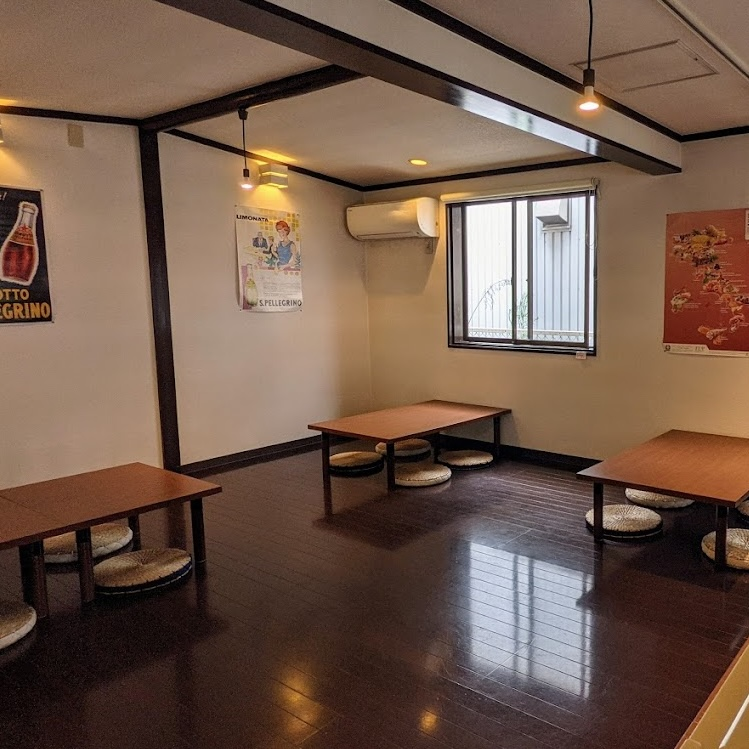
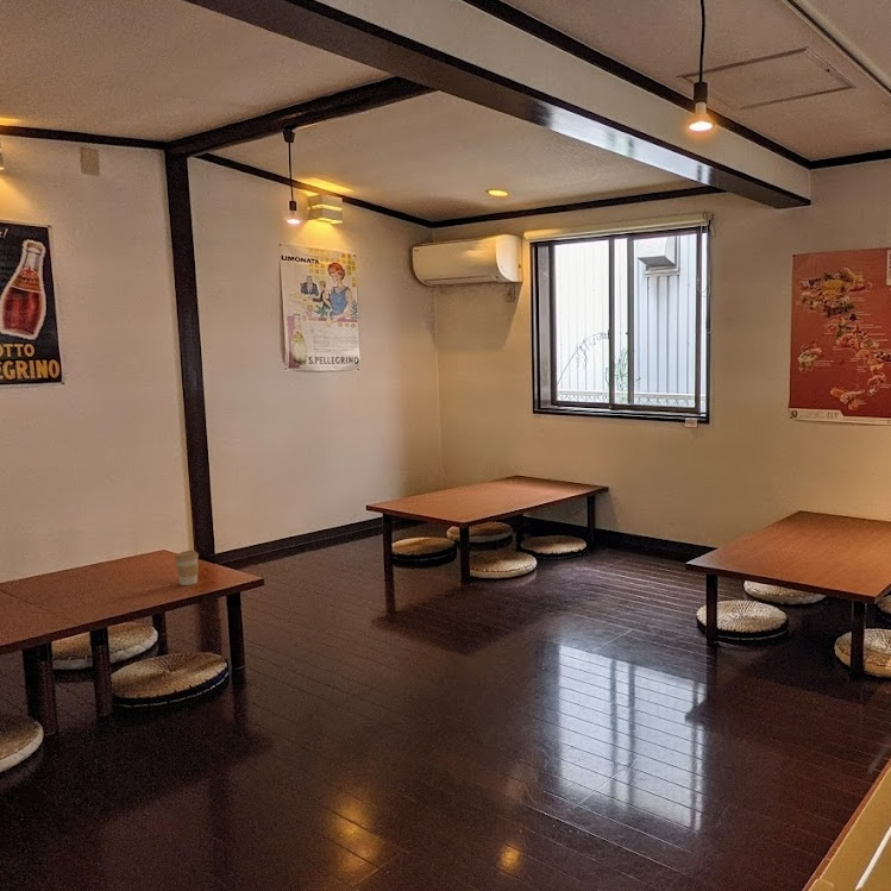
+ coffee cup [174,550,200,586]
